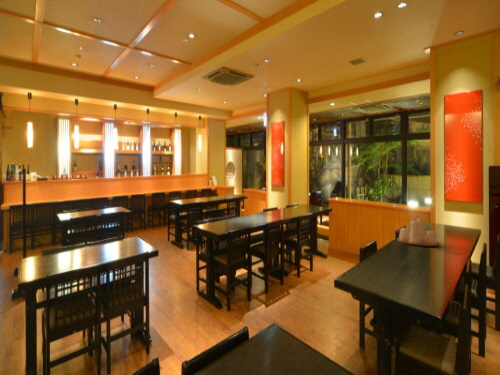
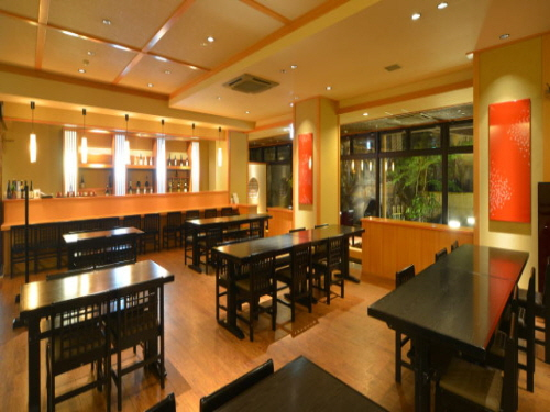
- condiment set [396,213,440,247]
